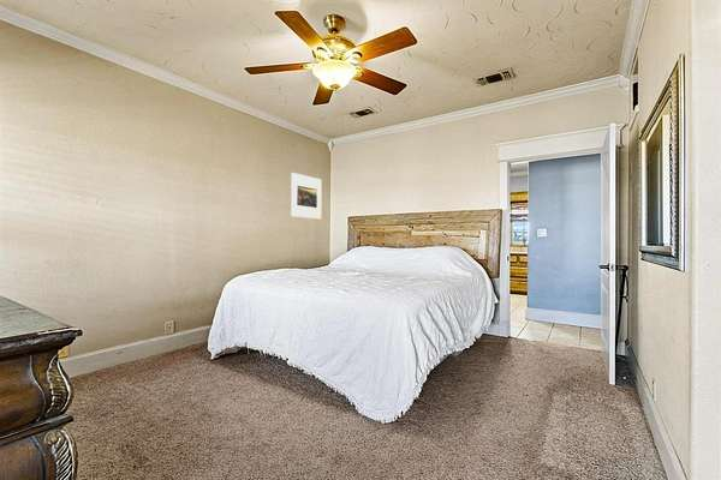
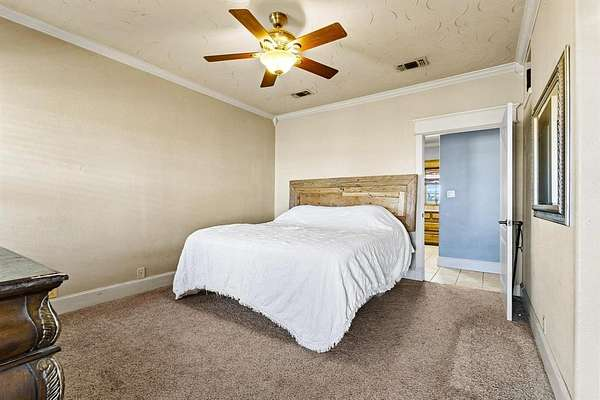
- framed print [290,172,323,221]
